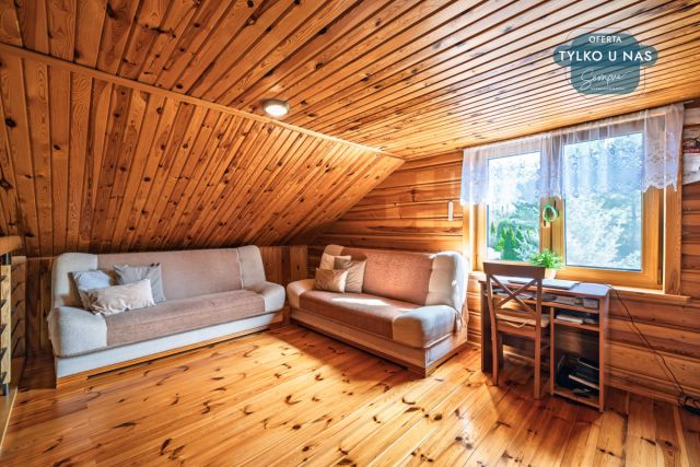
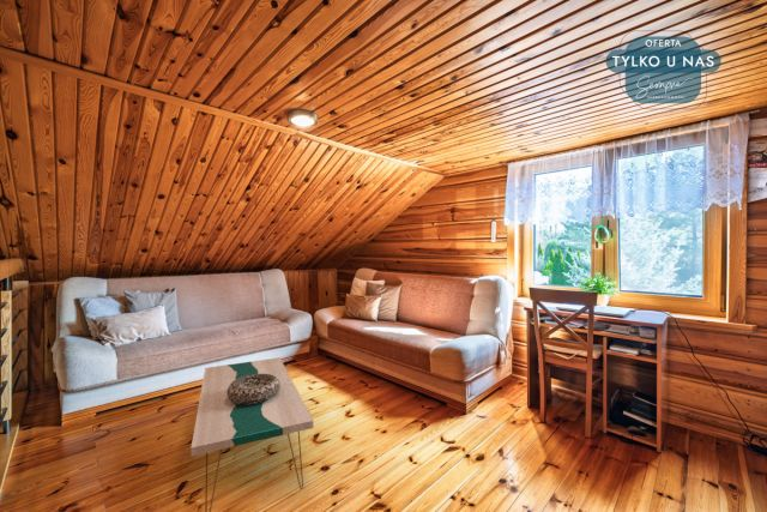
+ coffee table [191,356,315,512]
+ decorative bowl [227,374,280,405]
